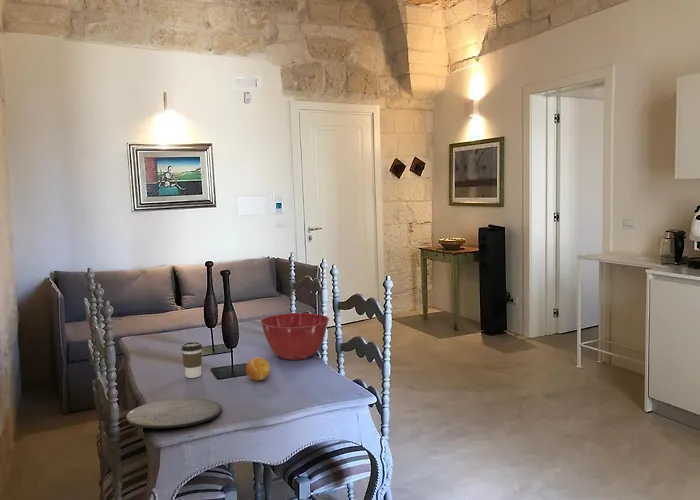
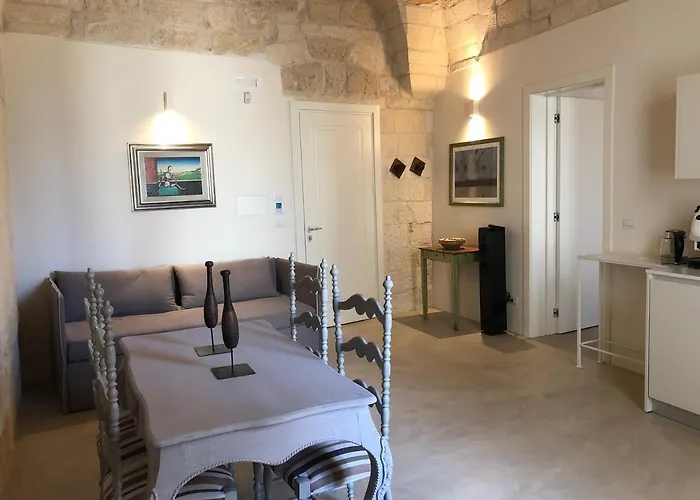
- fruit [245,356,271,382]
- mixing bowl [260,312,330,361]
- plate [125,397,223,429]
- coffee cup [181,341,203,379]
